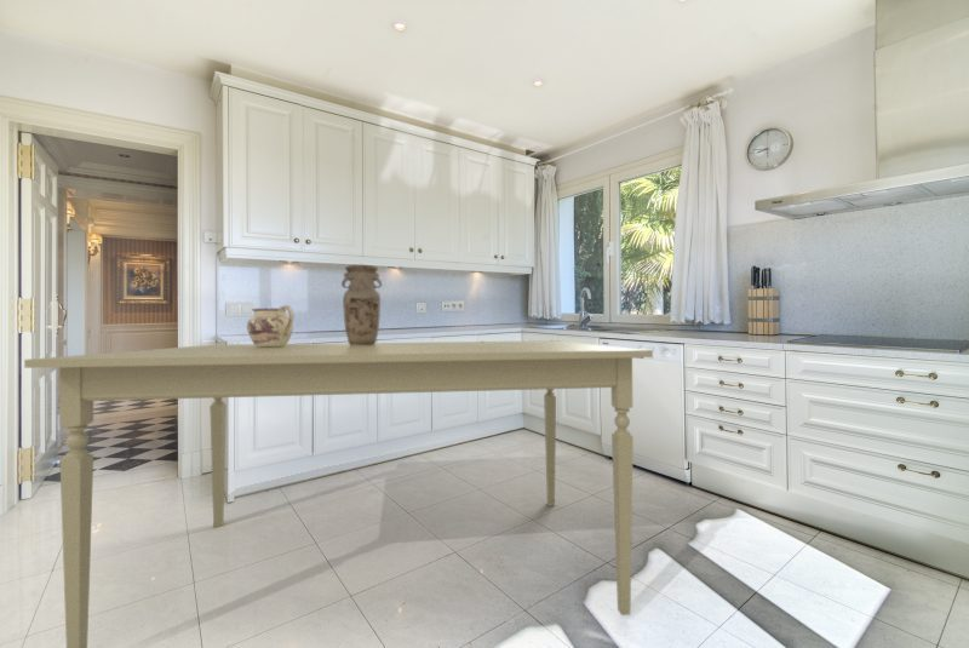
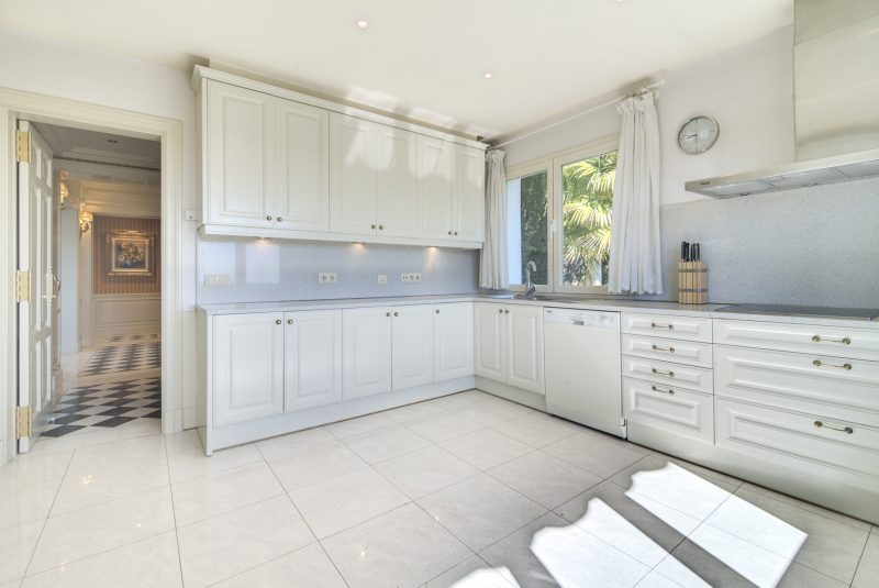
- vase [340,264,383,346]
- dining table [23,339,654,648]
- pitcher [246,304,296,348]
